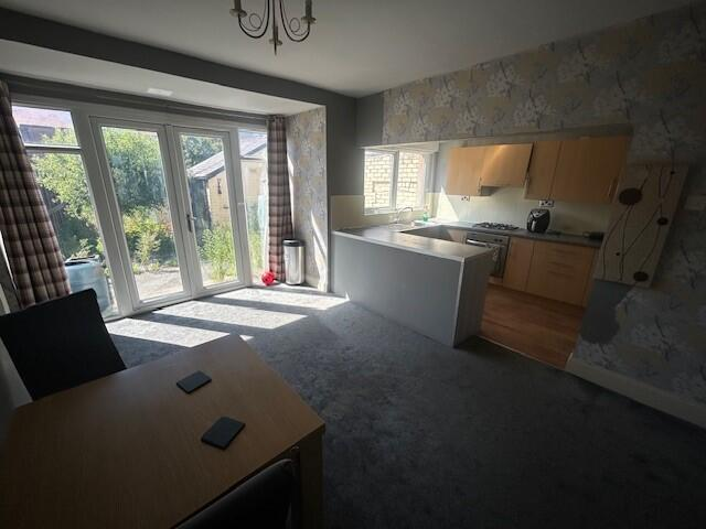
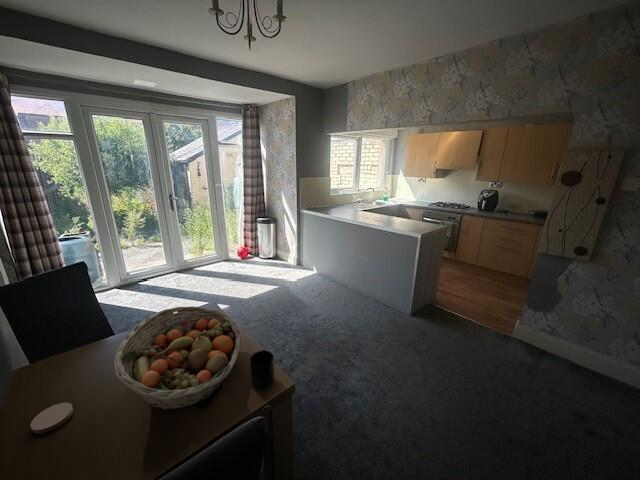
+ coaster [30,402,74,434]
+ fruit basket [113,306,242,411]
+ mug [249,348,275,391]
